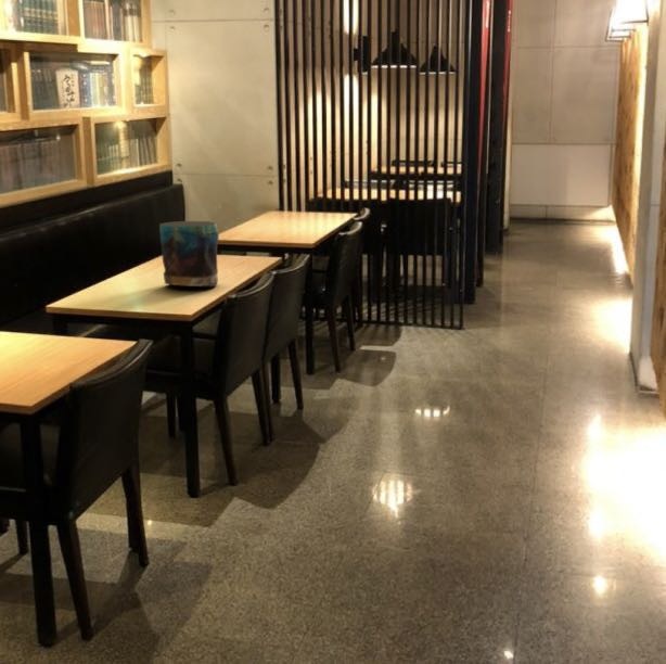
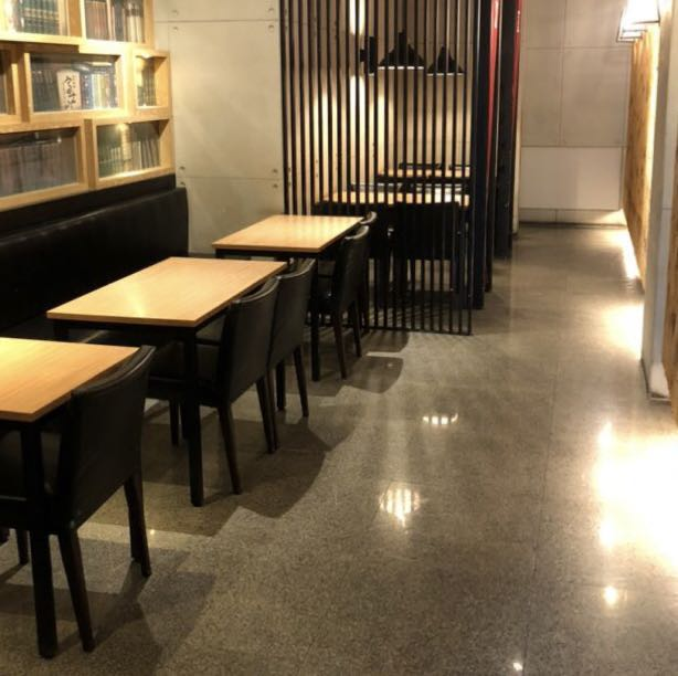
- vase [158,220,220,288]
